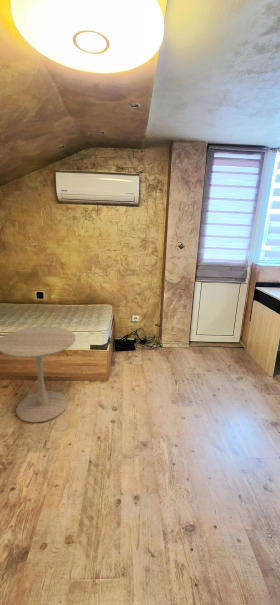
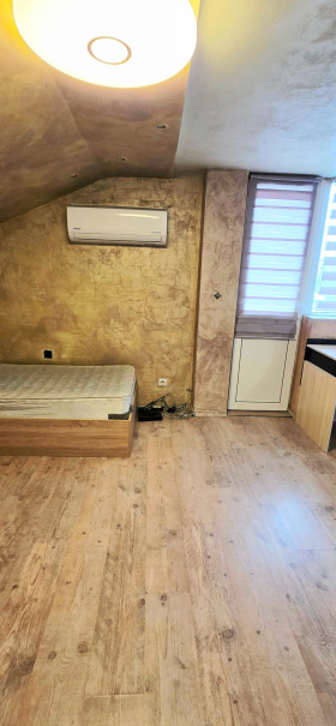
- side table [0,325,76,424]
